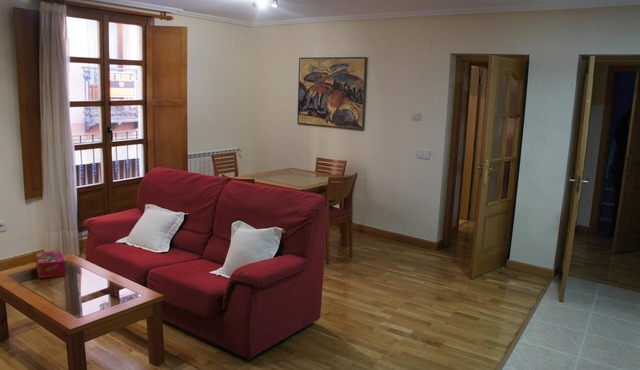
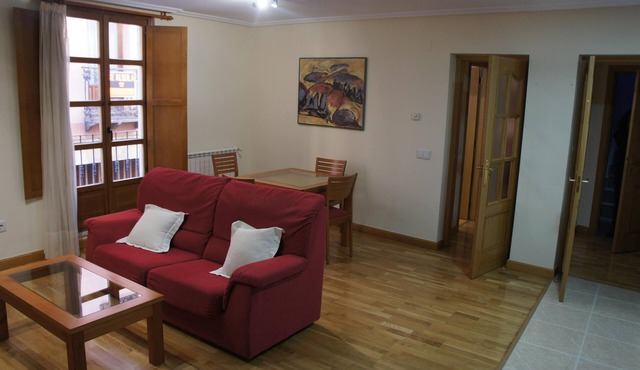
- tissue box [35,249,66,280]
